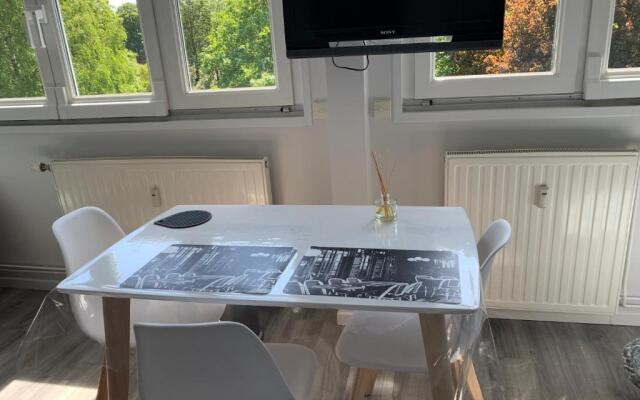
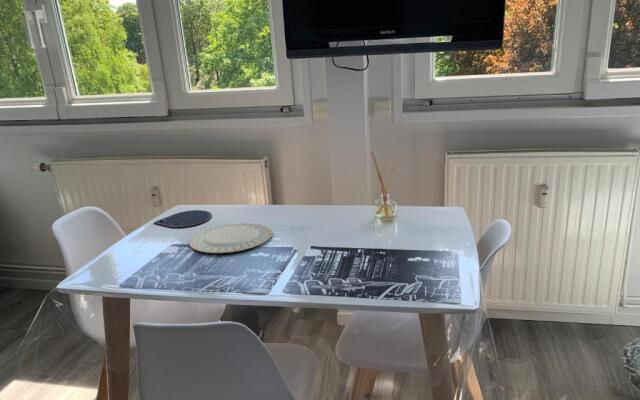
+ chinaware [188,223,273,254]
